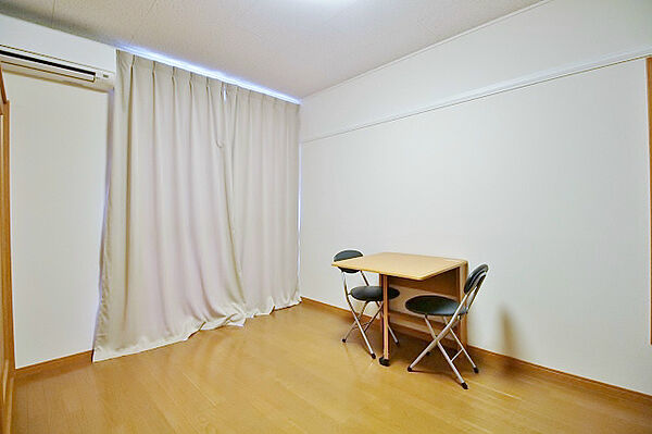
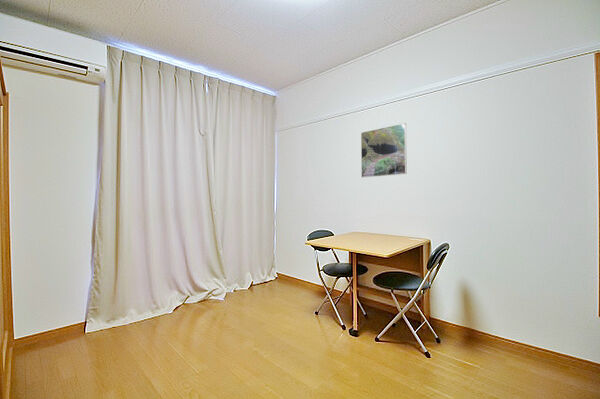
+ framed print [360,122,408,178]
